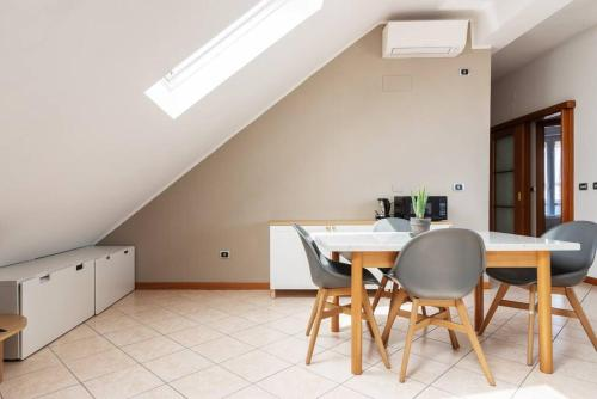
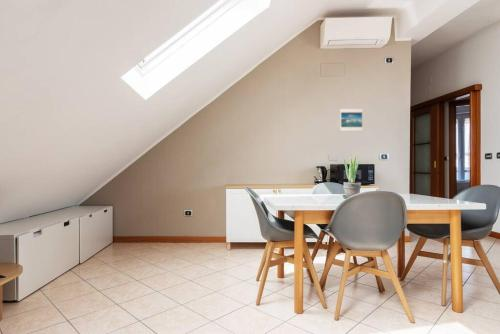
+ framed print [339,108,364,132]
